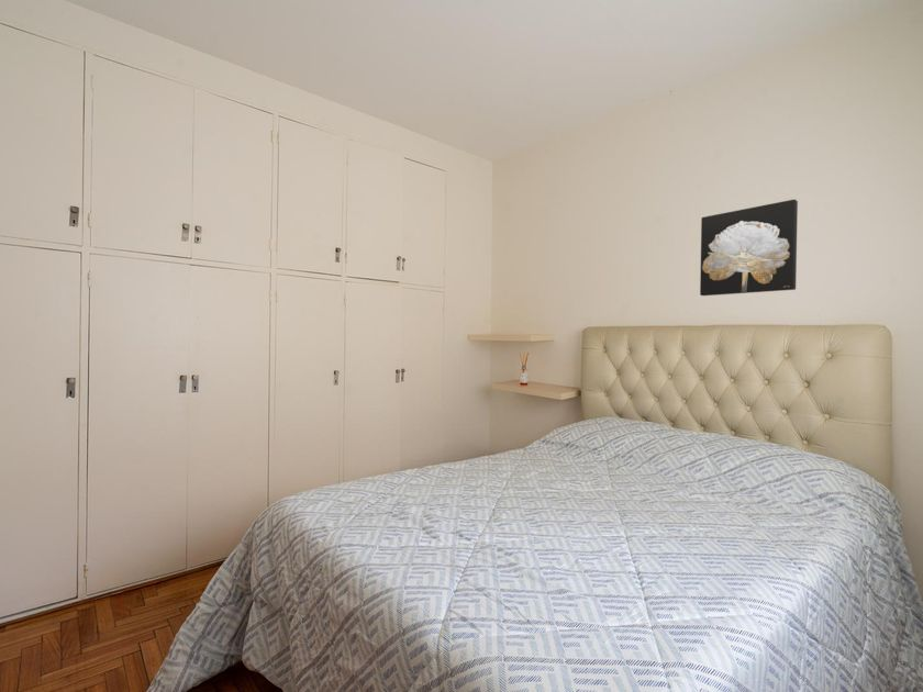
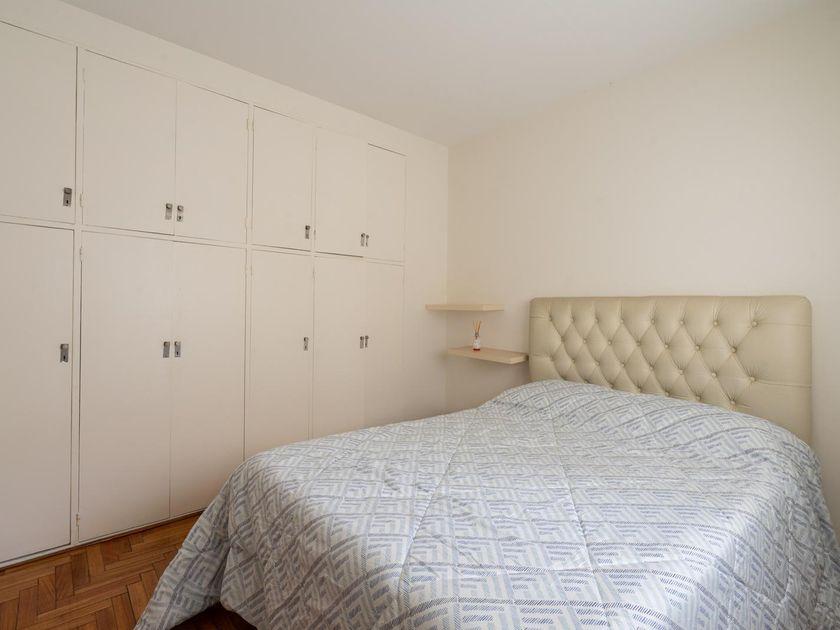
- wall art [699,199,799,297]
